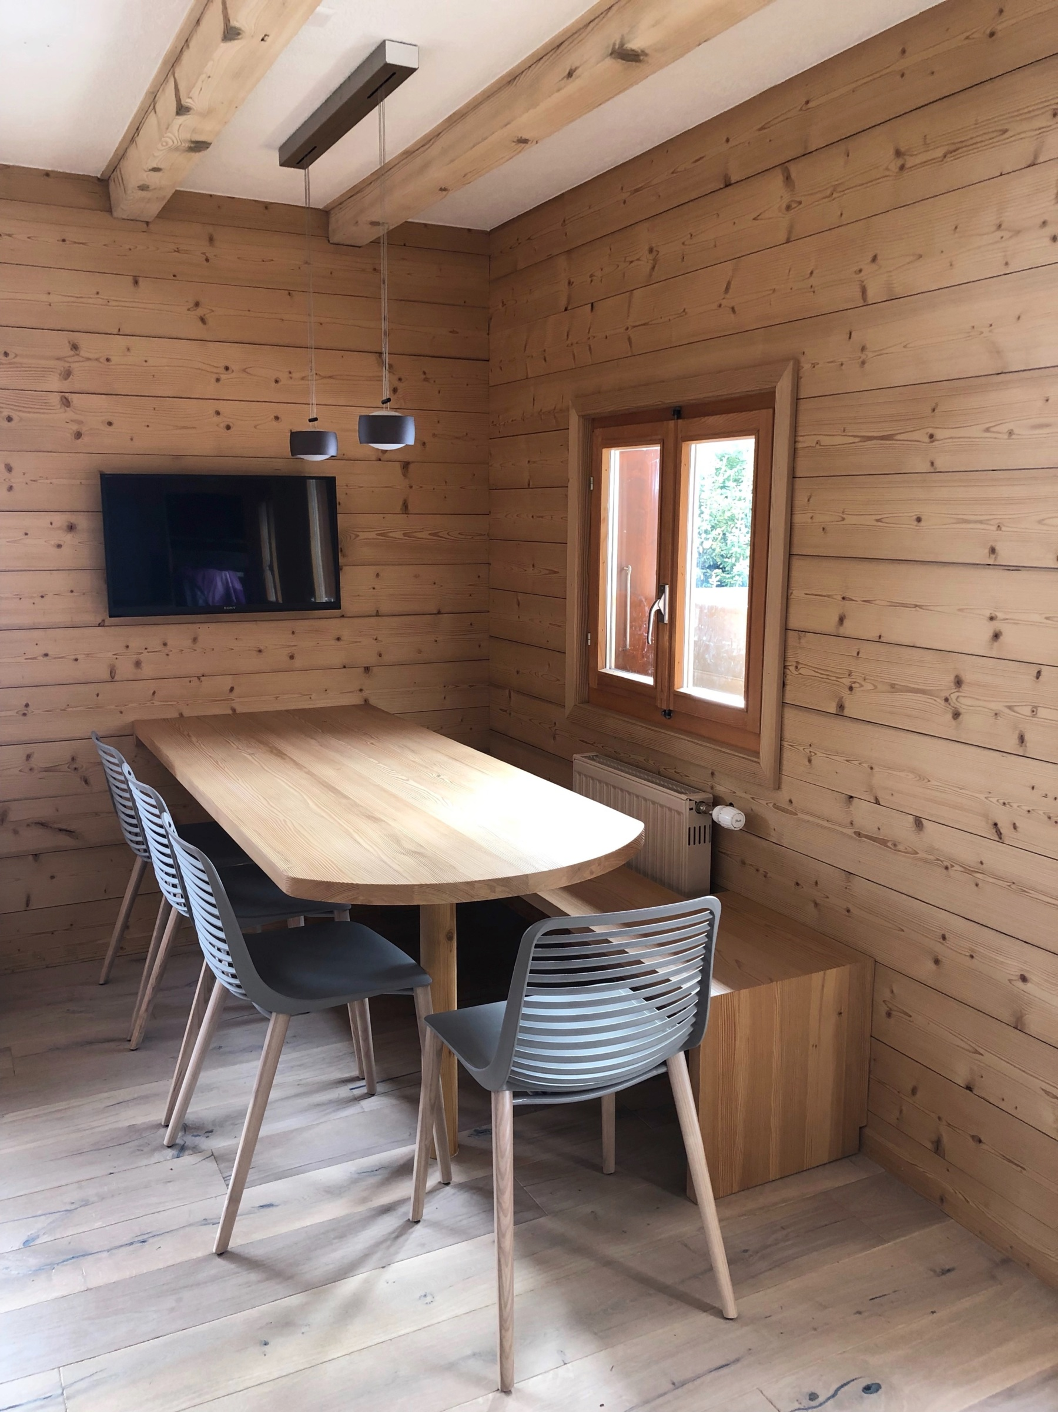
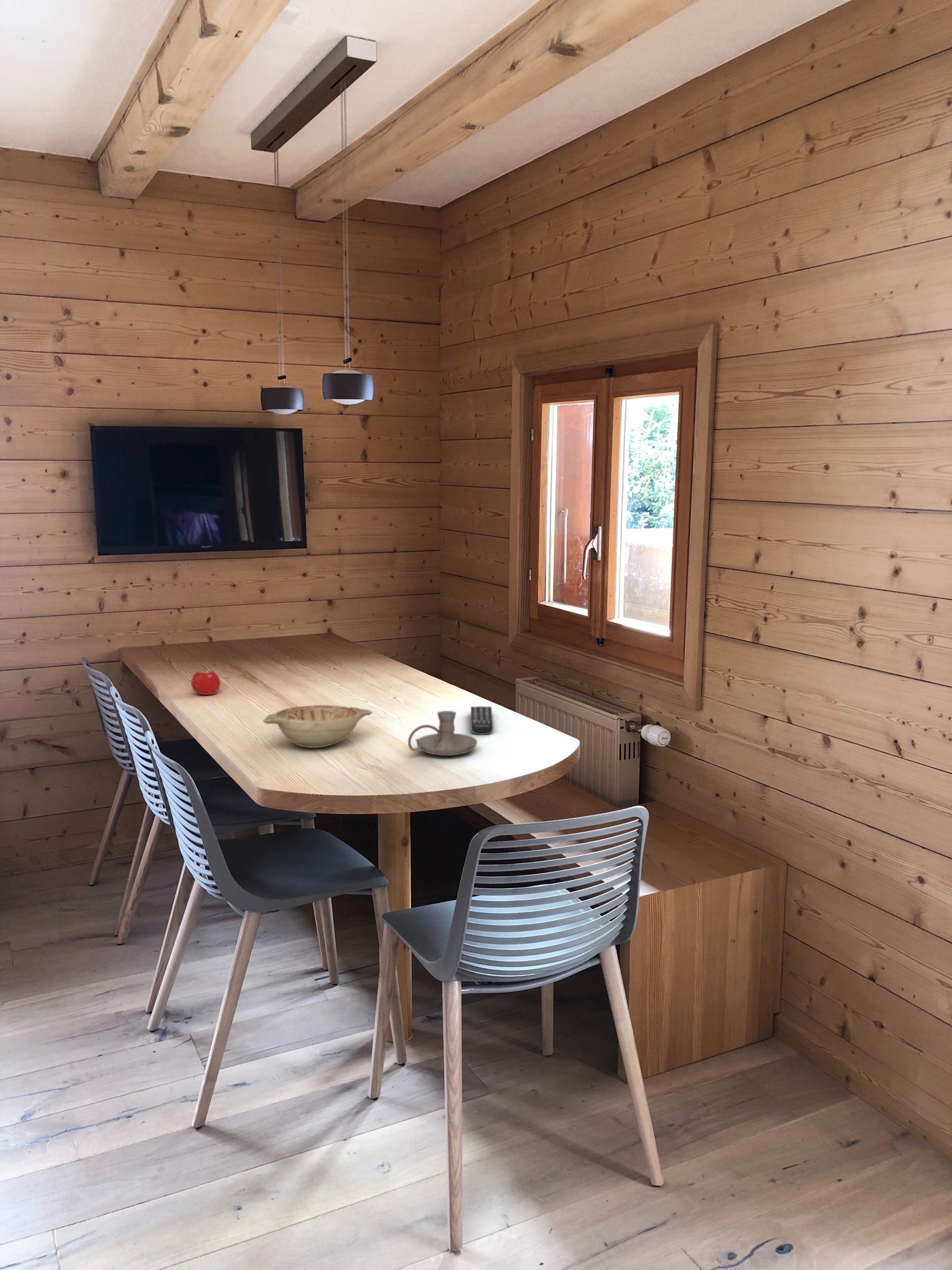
+ fruit [190,668,221,695]
+ decorative bowl [262,704,373,748]
+ remote control [470,706,494,736]
+ candle holder [407,710,478,756]
